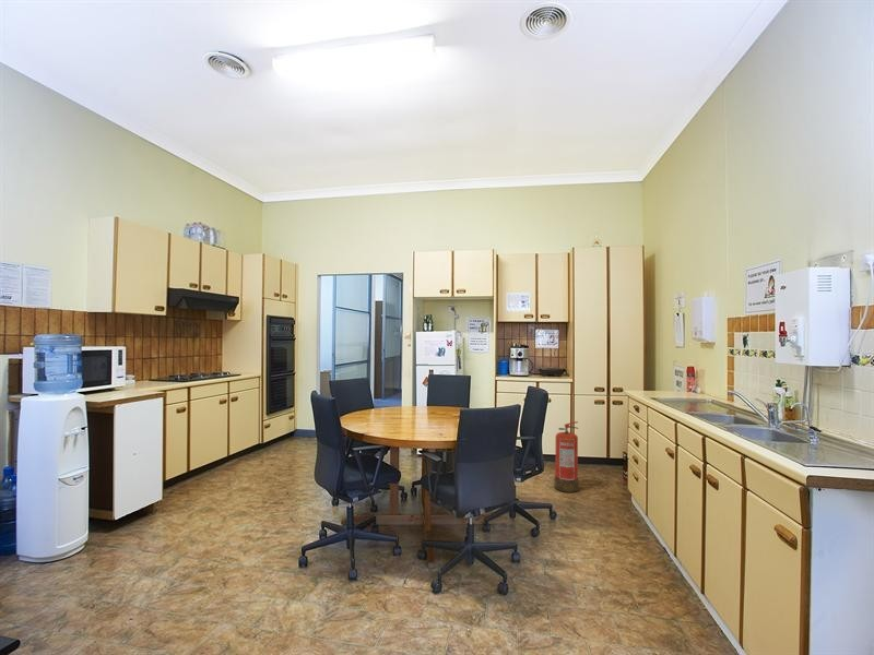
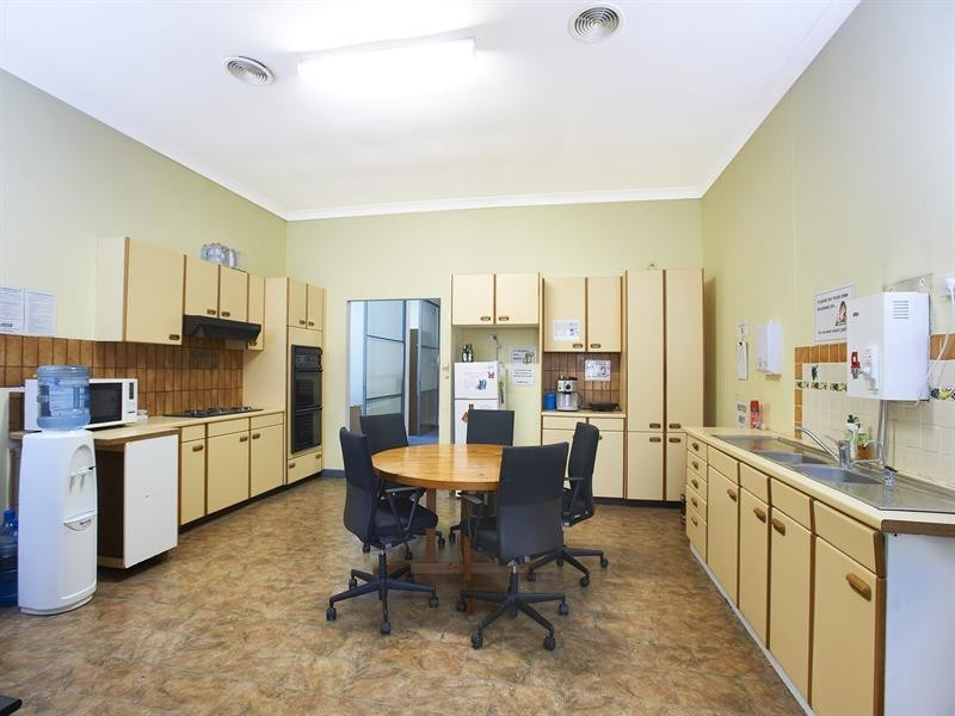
- fire extinguisher [553,420,580,493]
